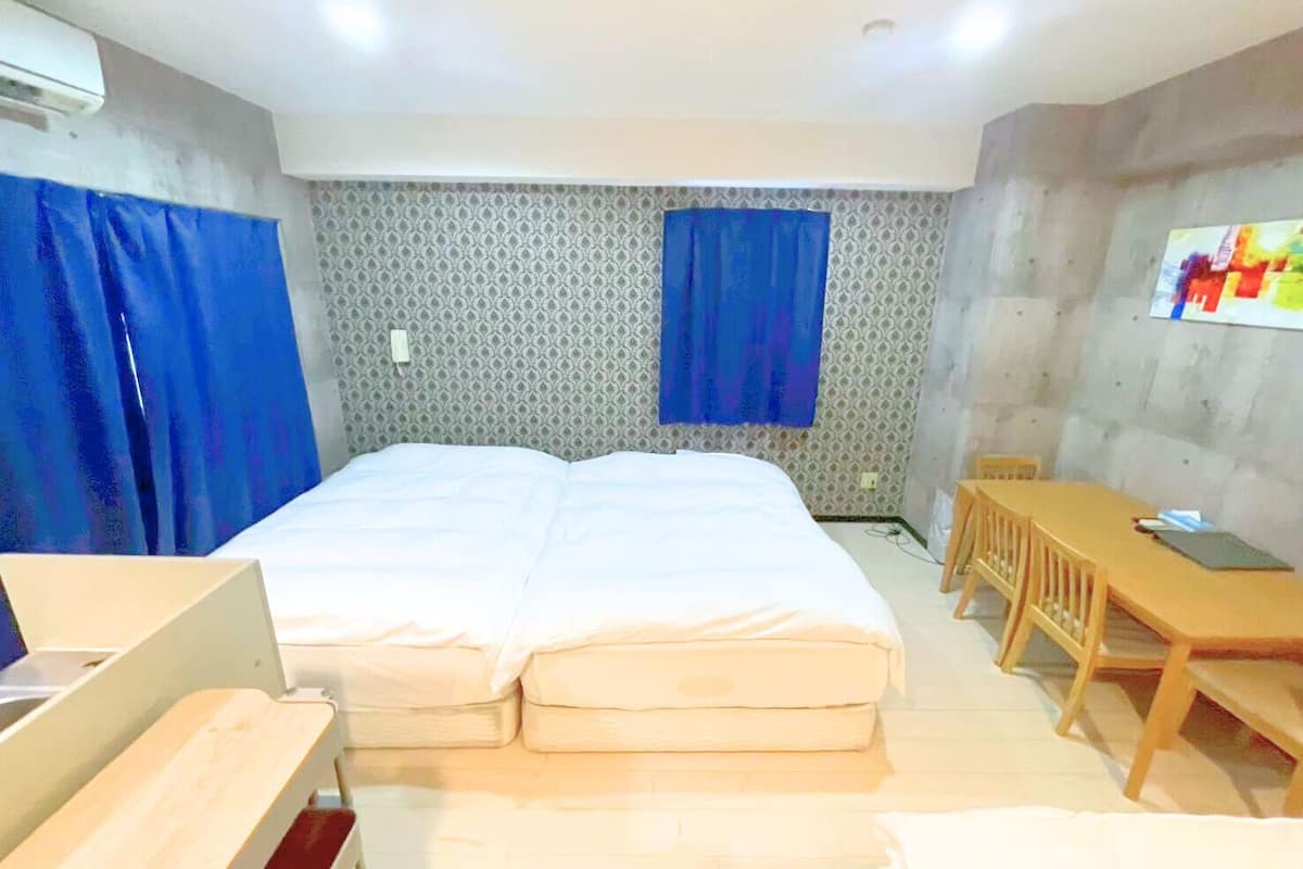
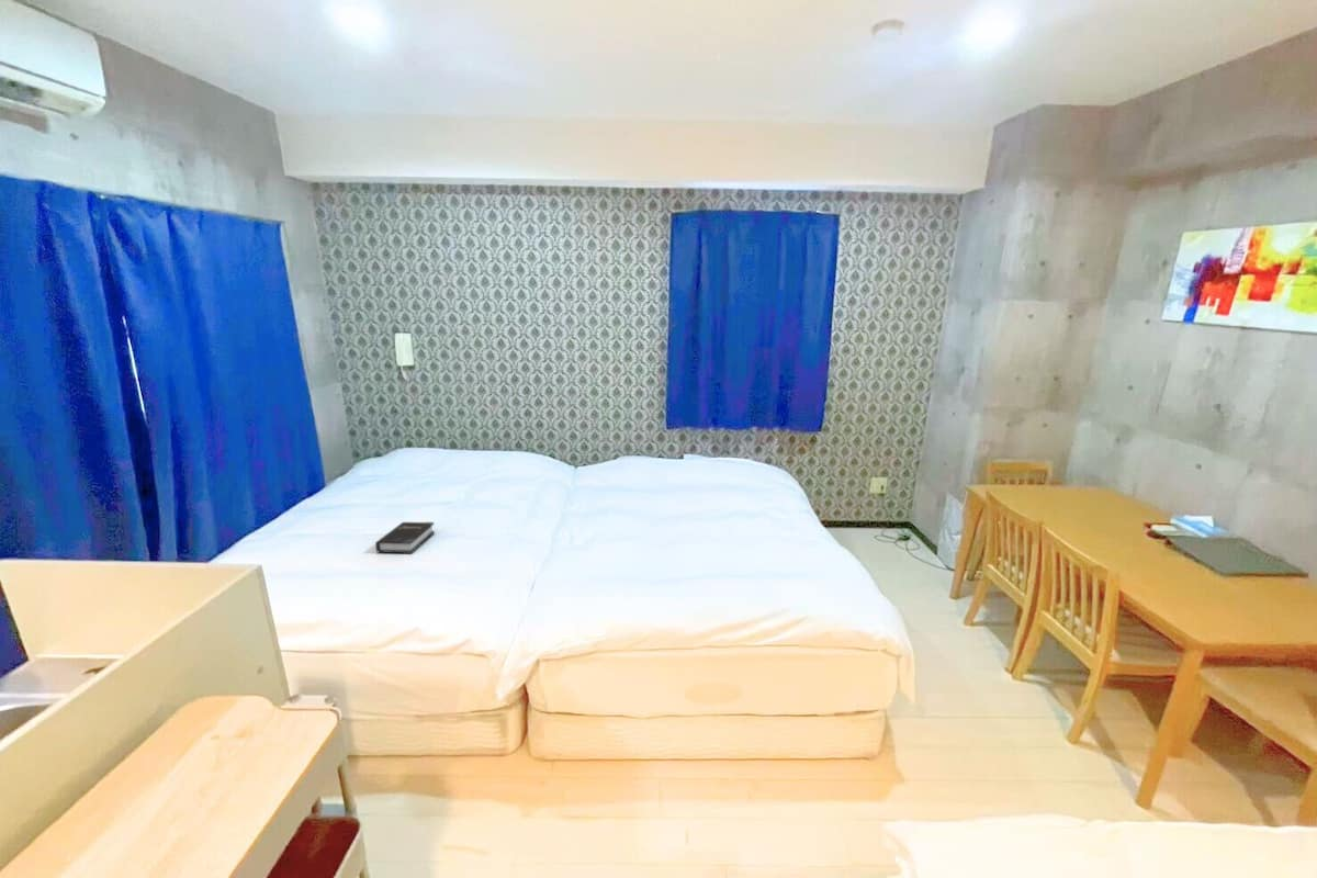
+ hardback book [374,521,436,554]
